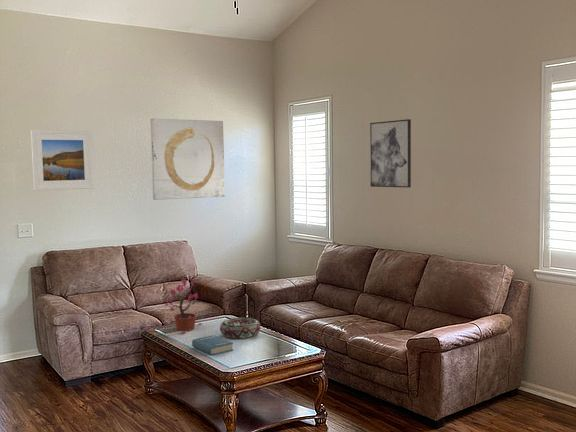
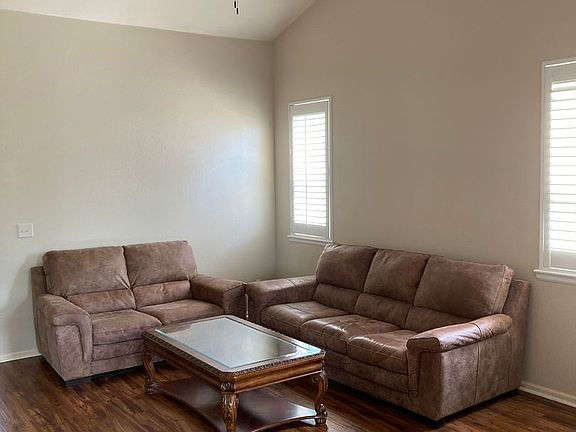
- decorative bowl [219,317,262,339]
- potted plant [164,278,203,335]
- book [191,334,234,356]
- wall art [149,118,226,201]
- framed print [30,129,95,192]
- wall art [369,118,412,189]
